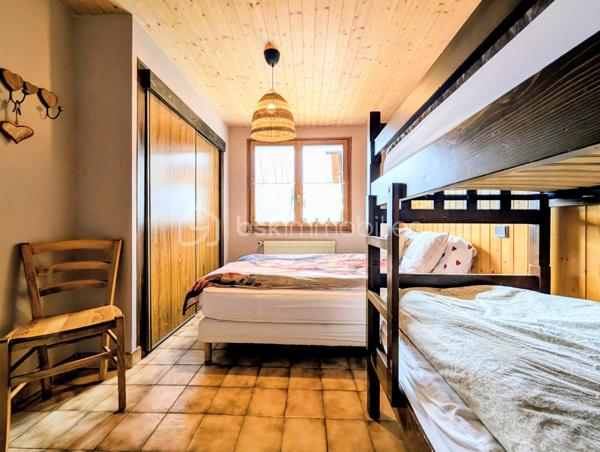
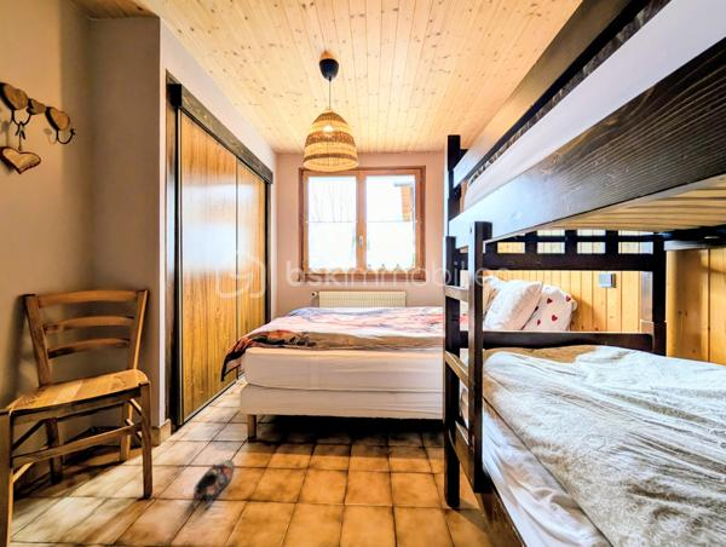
+ shoe [192,459,236,511]
